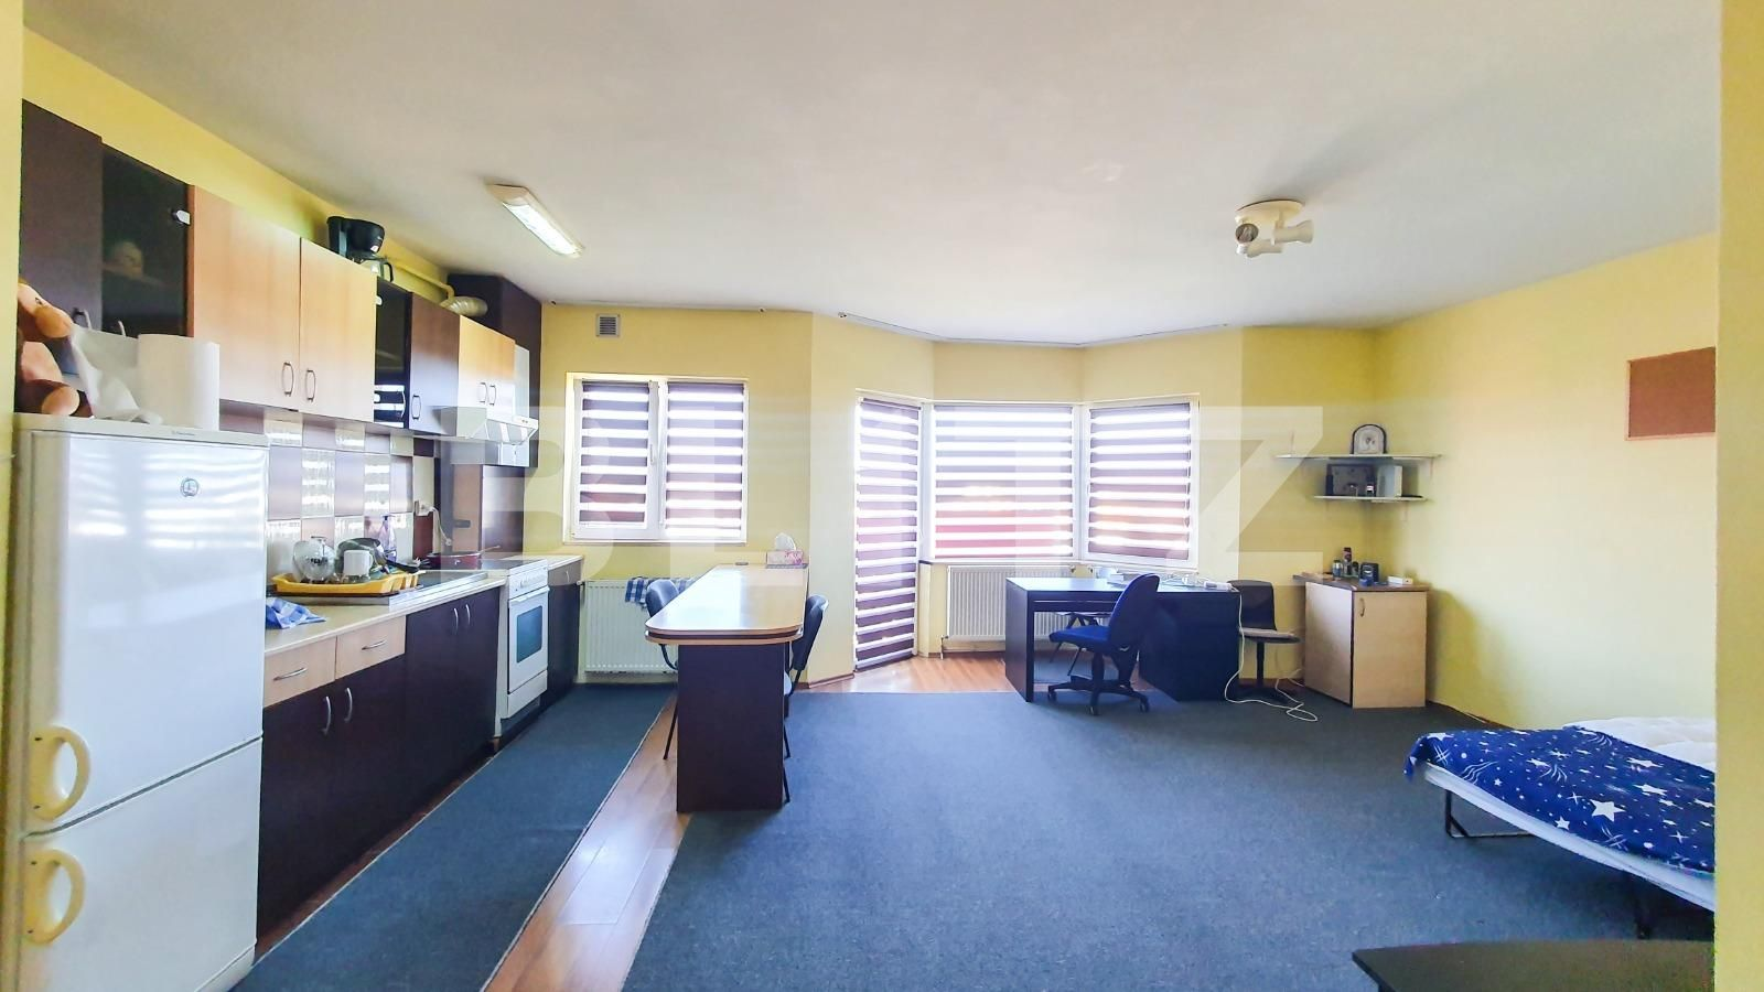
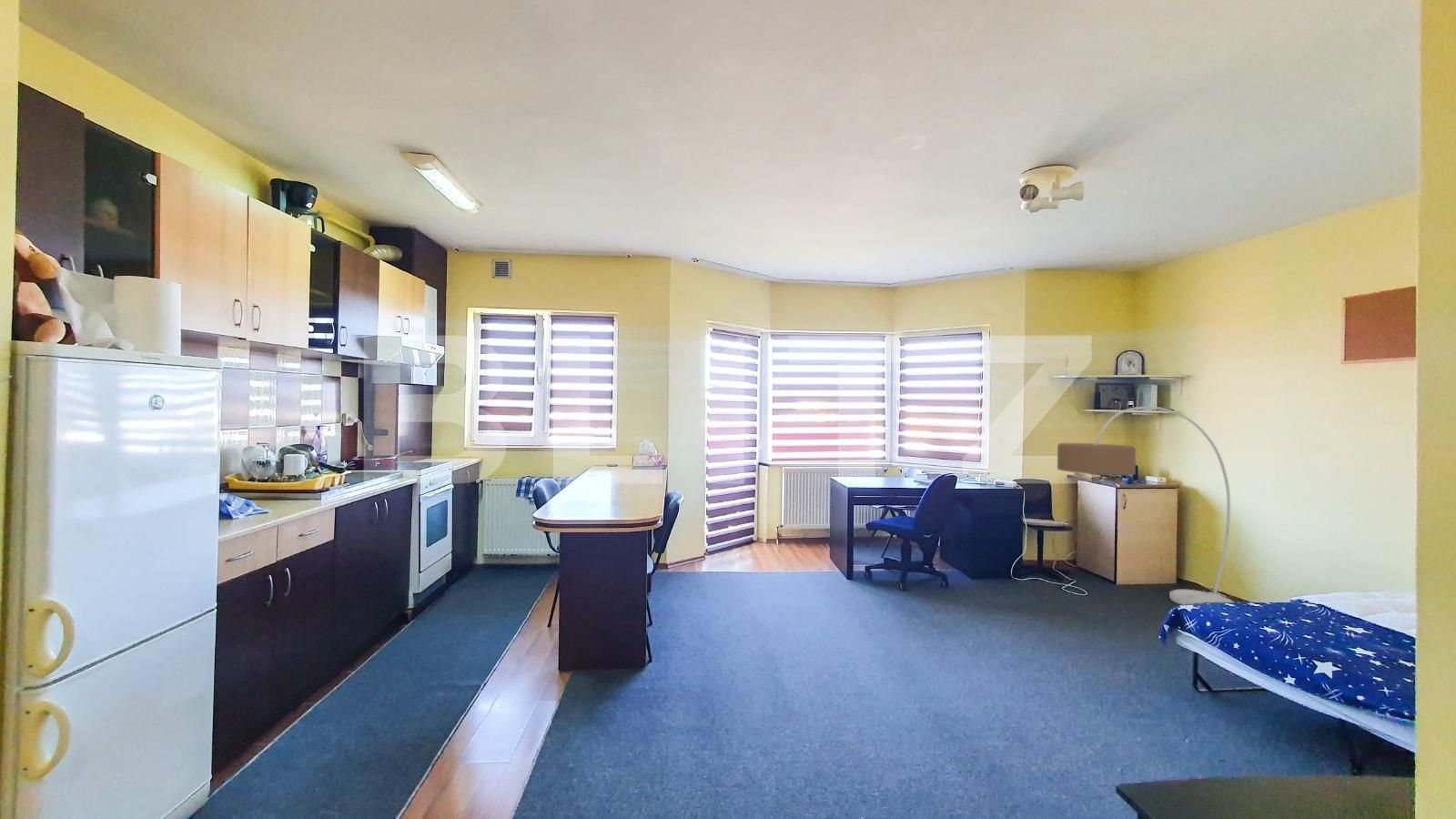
+ floor lamp [1057,406,1235,606]
